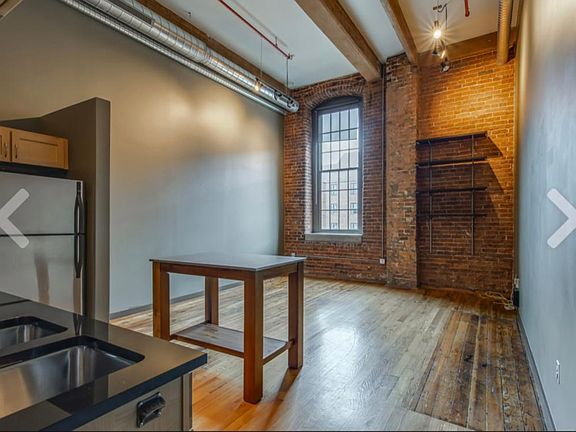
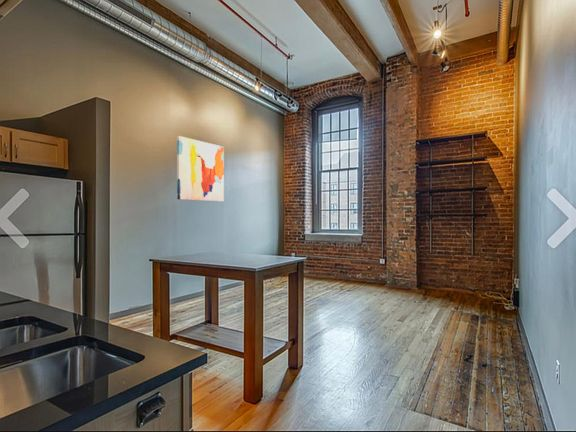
+ wall art [176,135,225,202]
